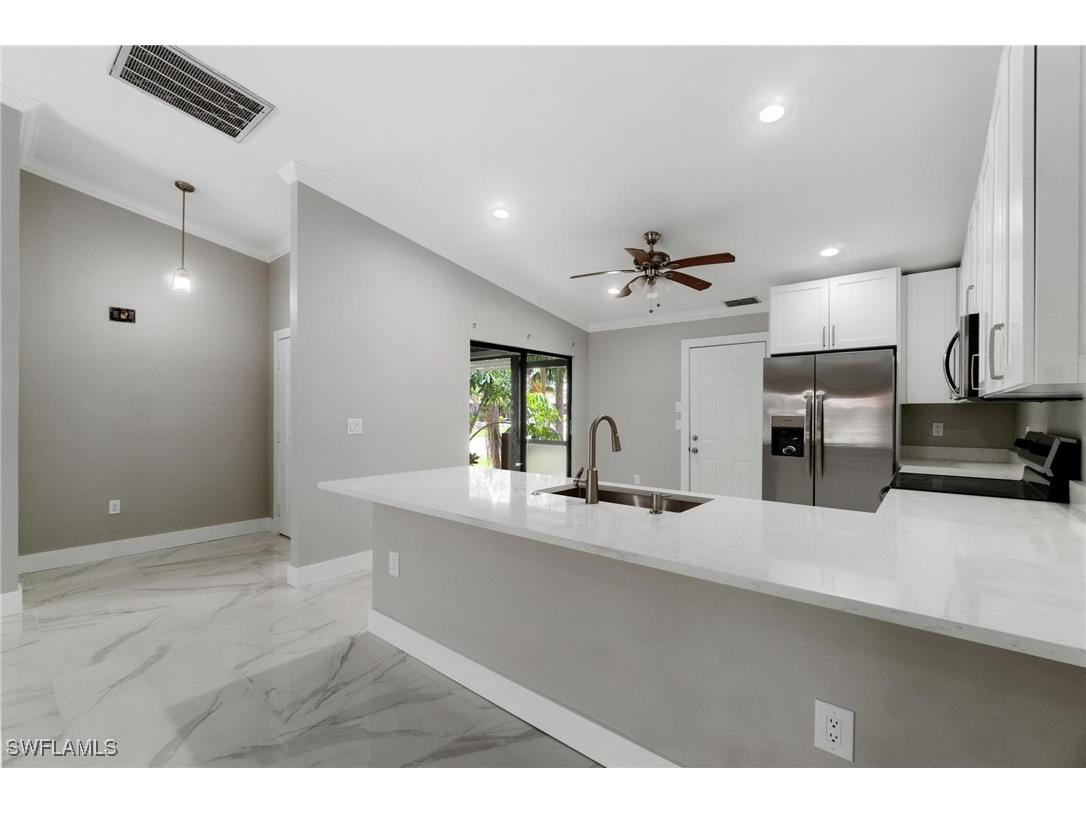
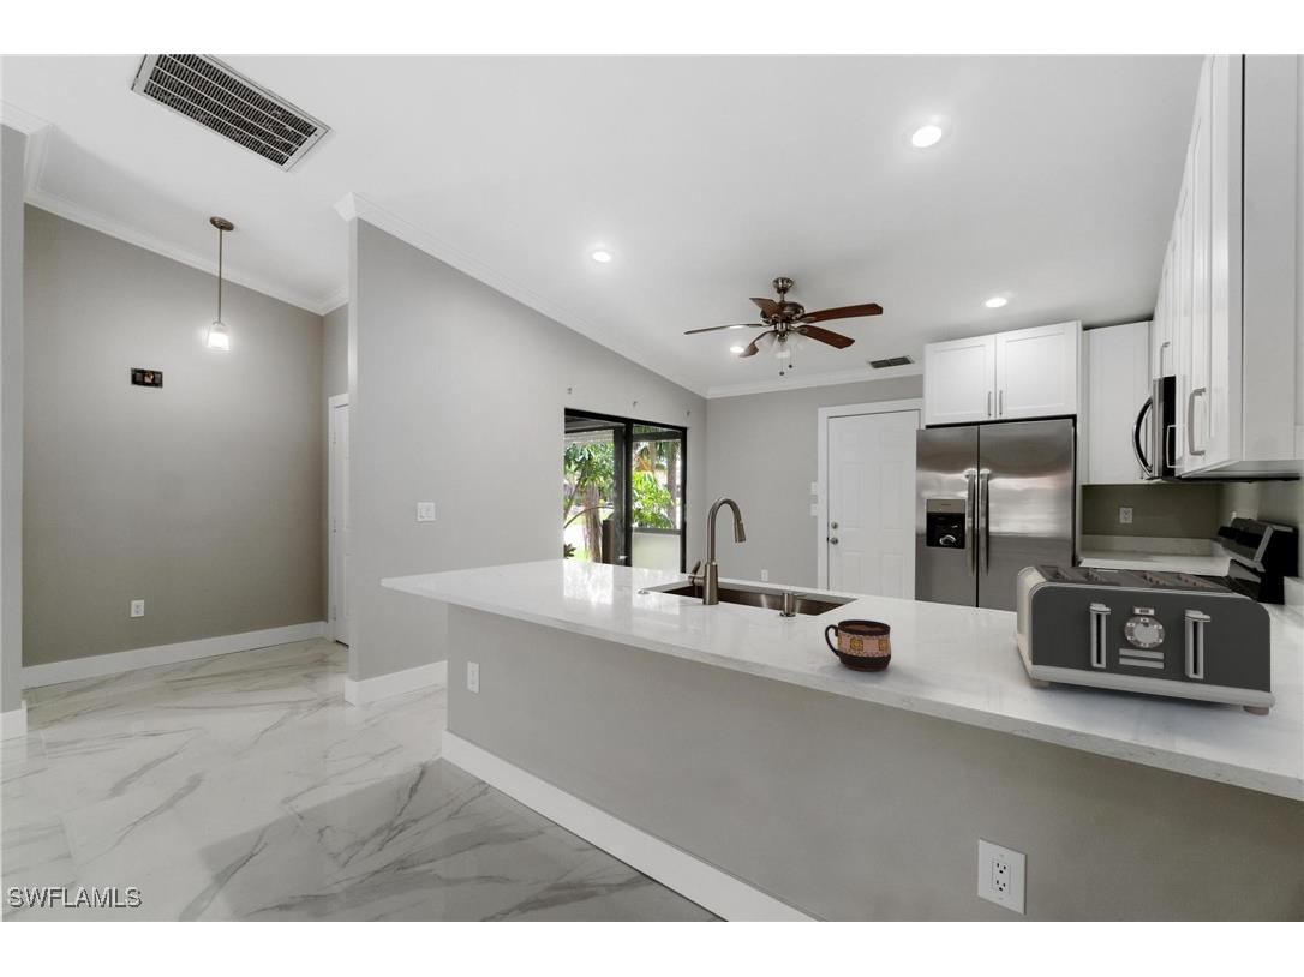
+ cup [824,618,892,672]
+ toaster [1013,564,1276,717]
